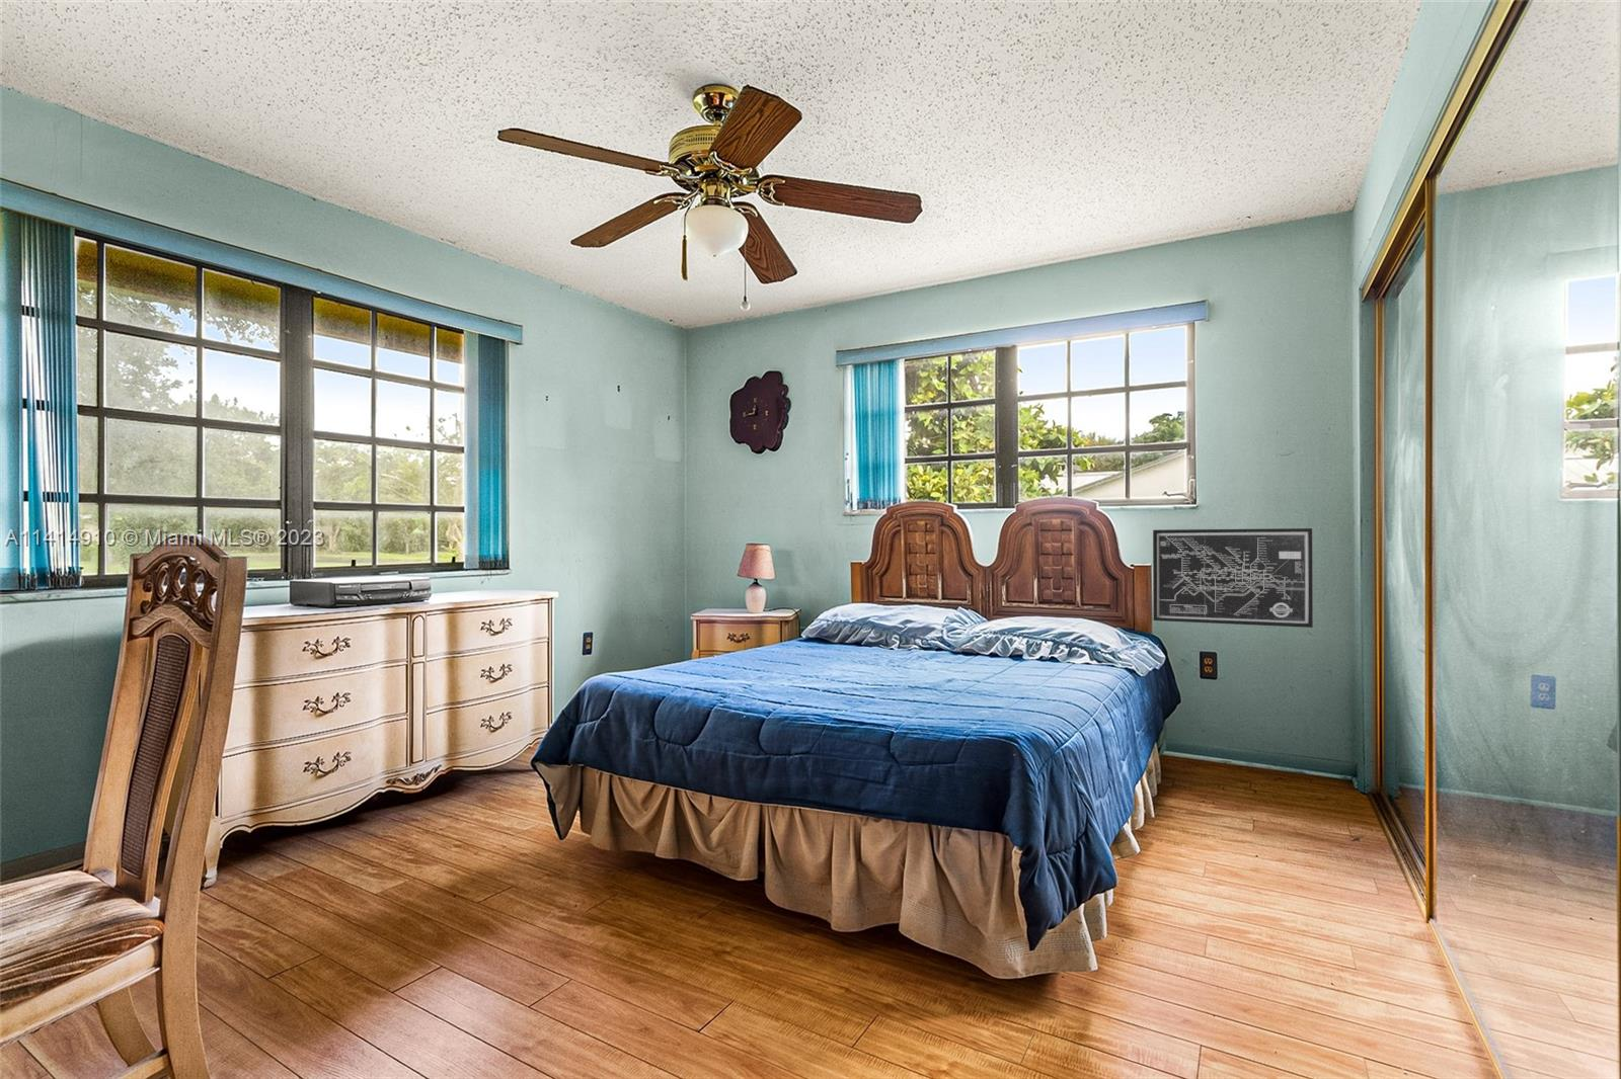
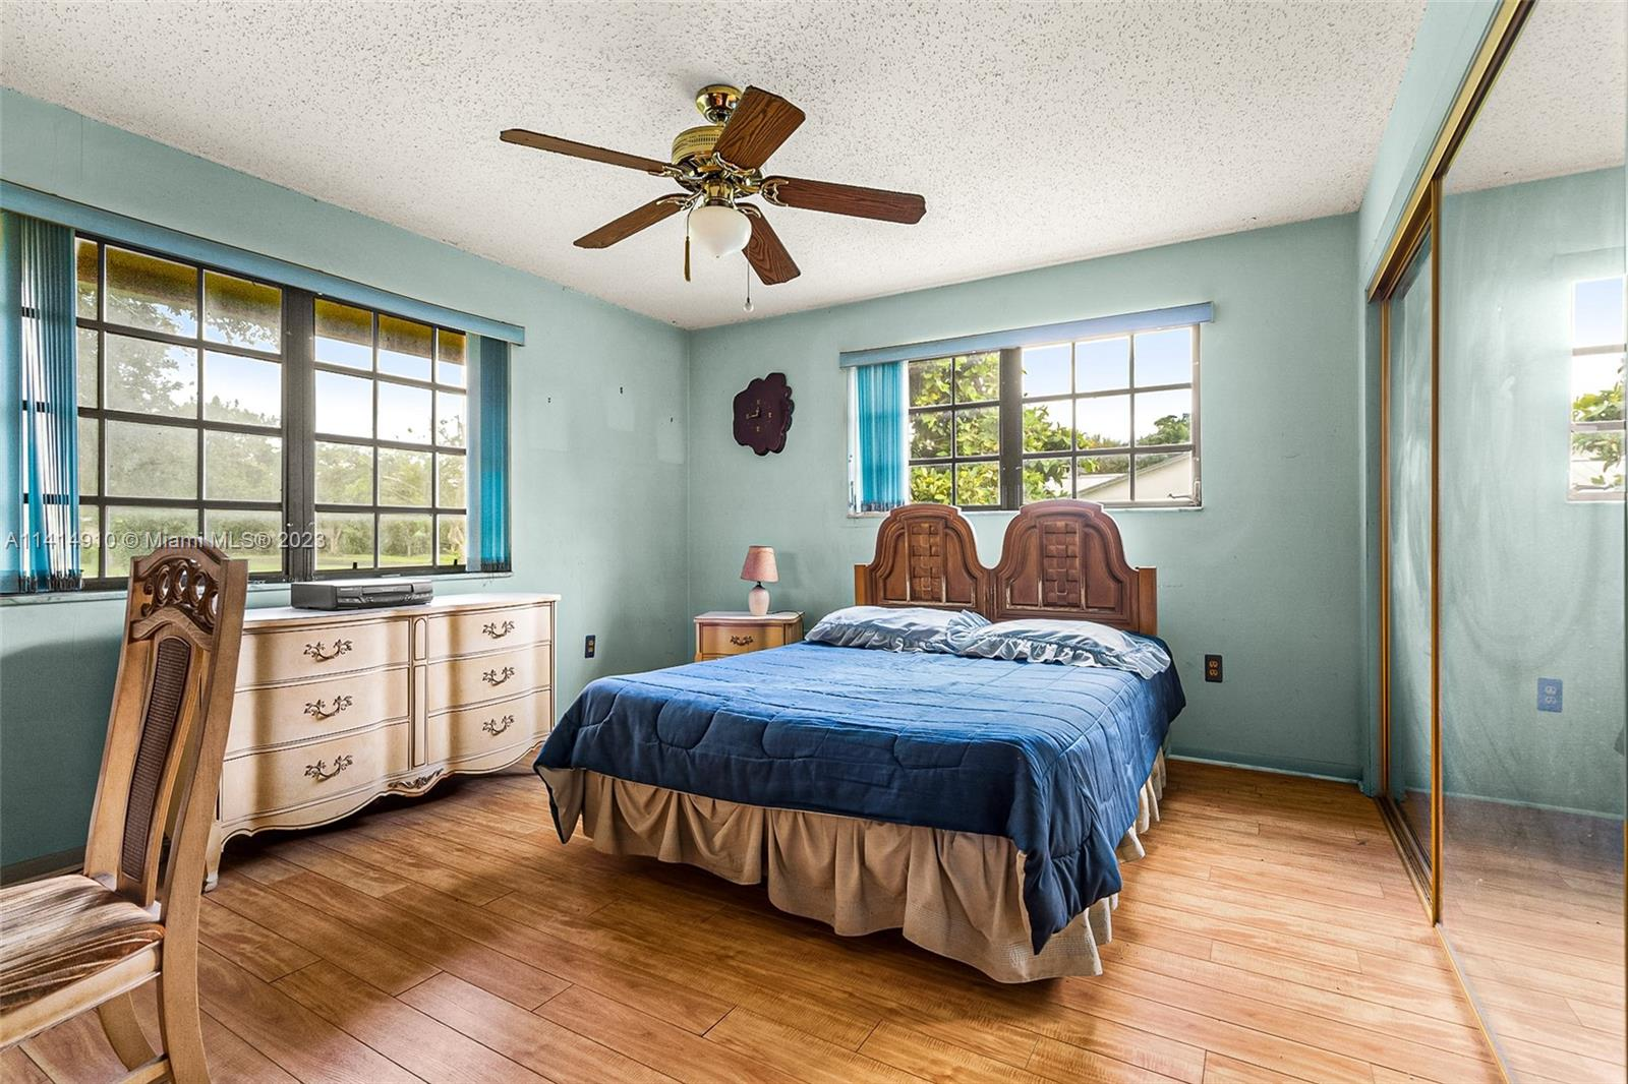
- wall art [1152,527,1314,629]
